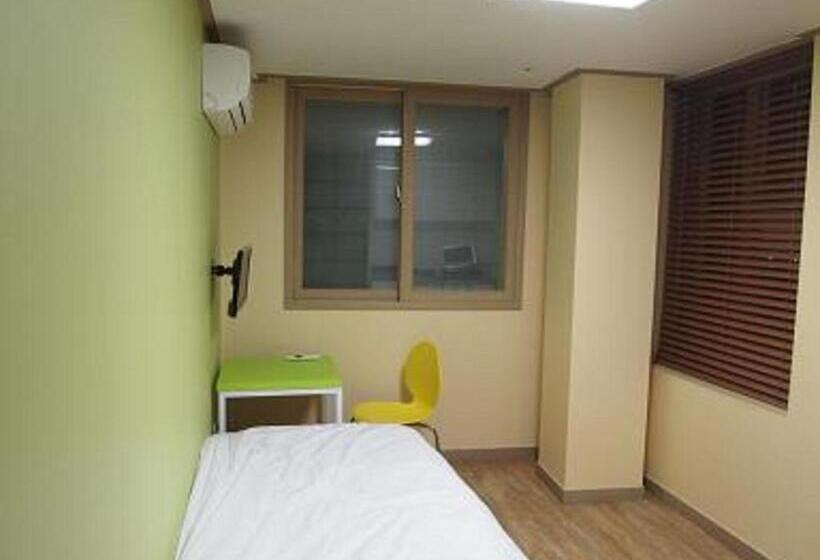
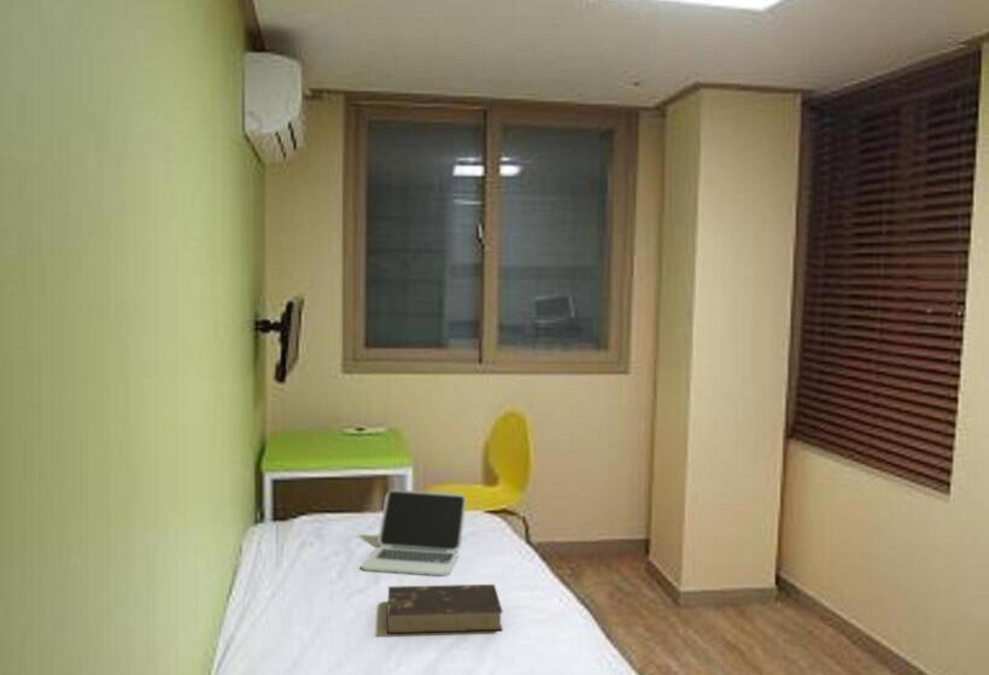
+ book [386,583,504,634]
+ laptop [361,489,467,577]
